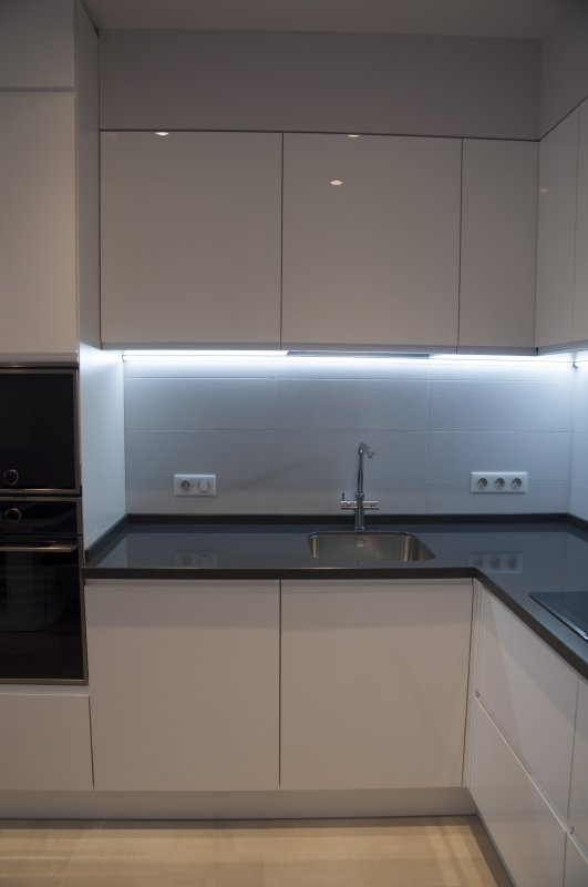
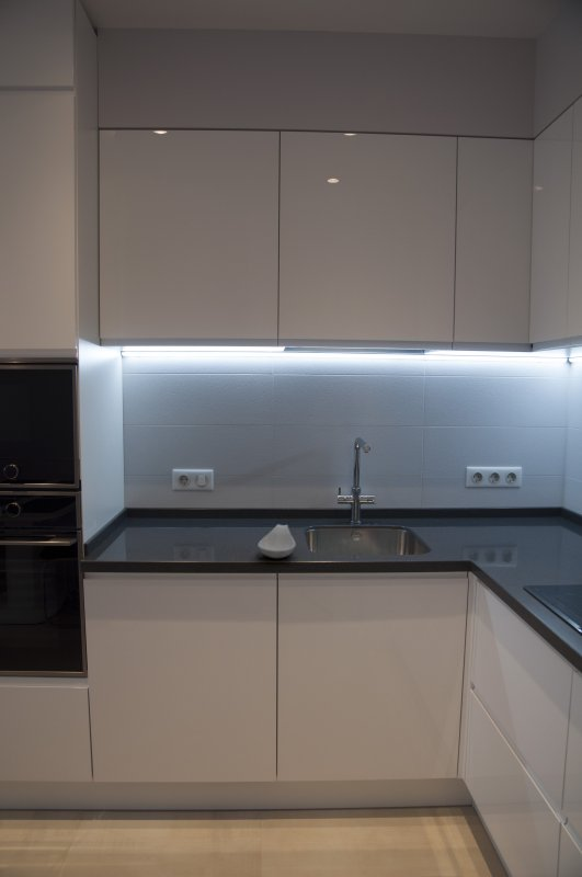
+ spoon rest [256,524,297,559]
